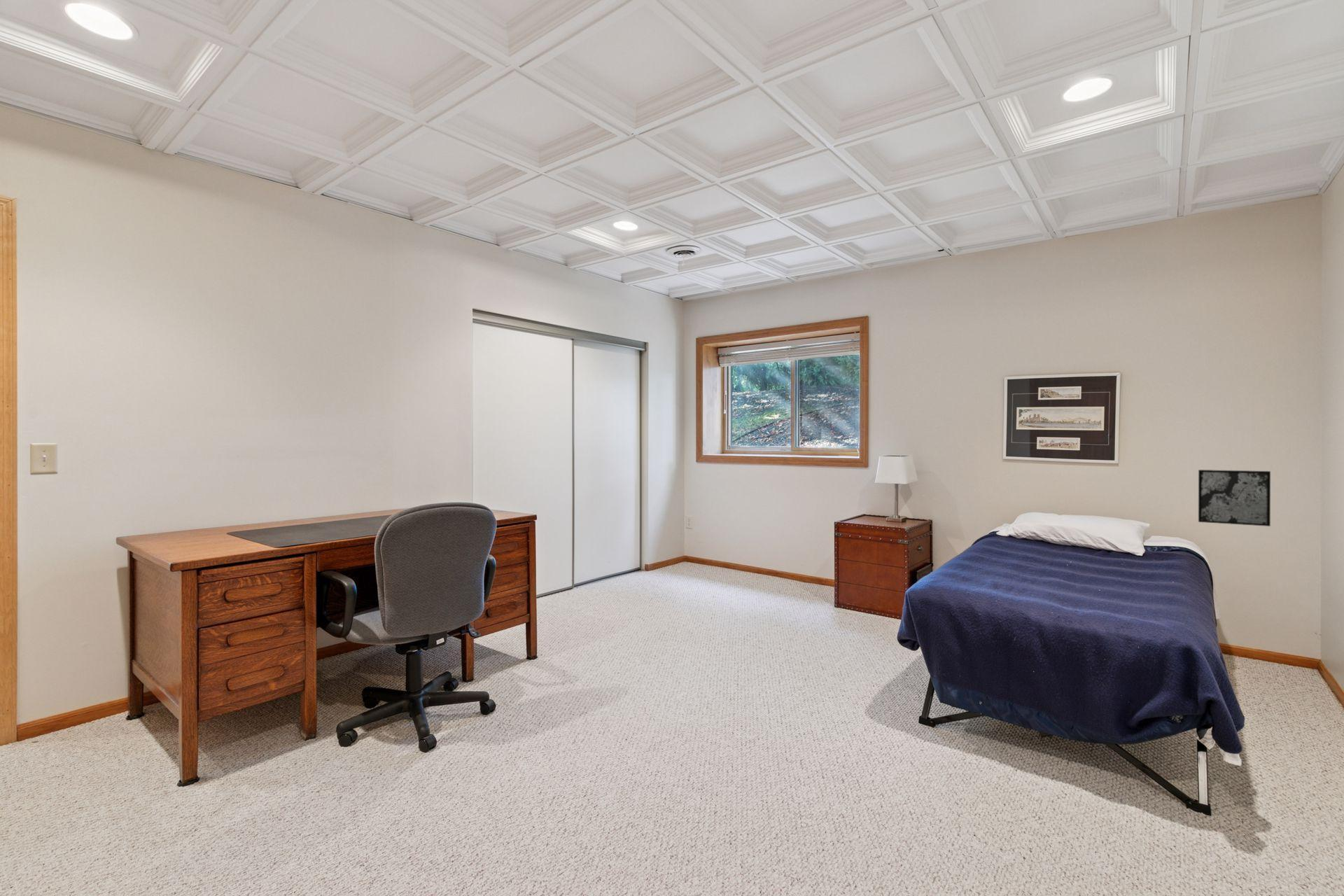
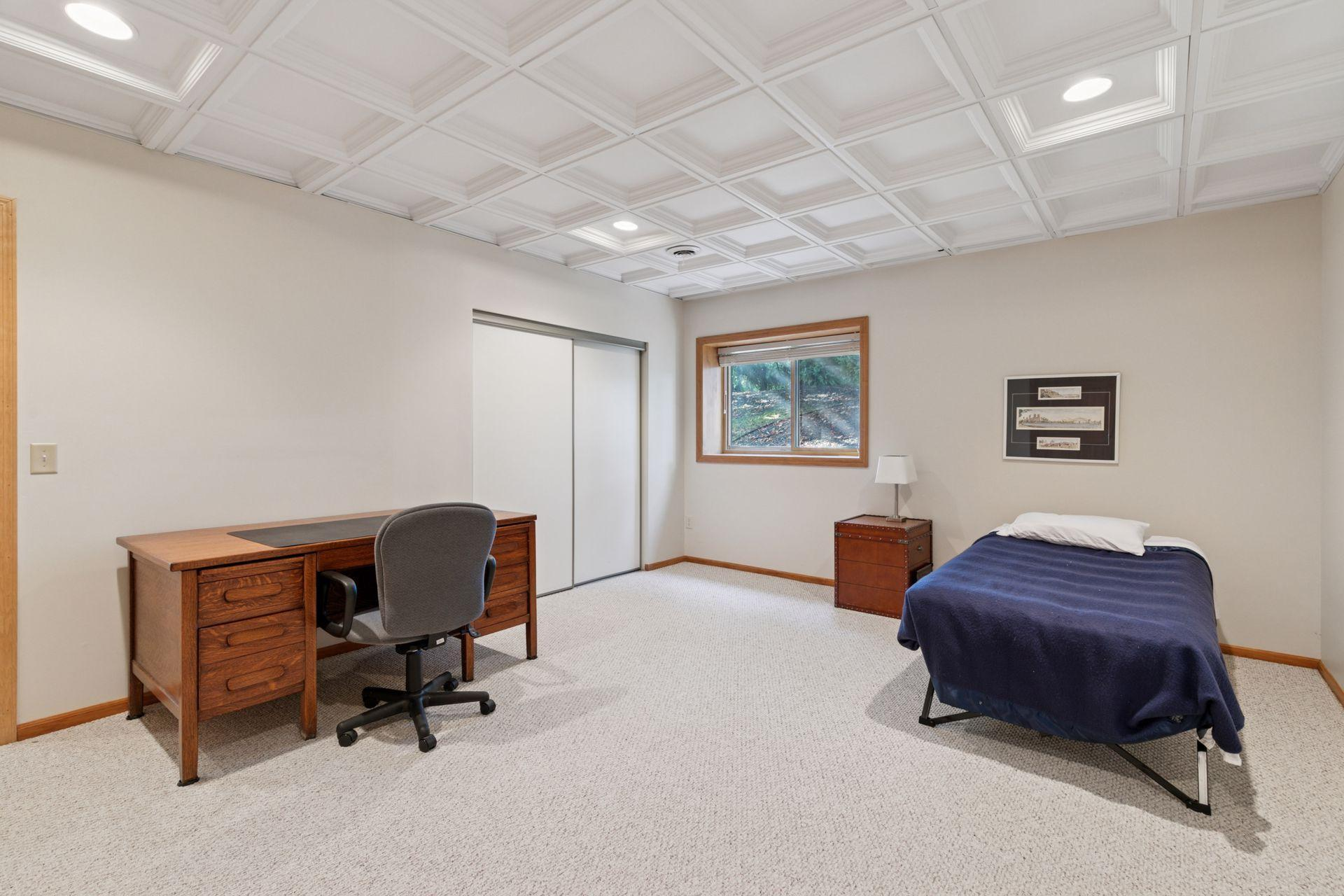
- wall art [1198,469,1271,527]
